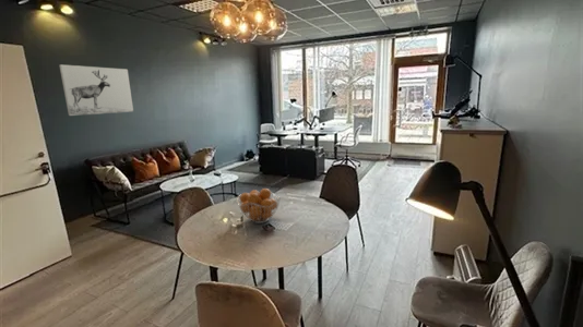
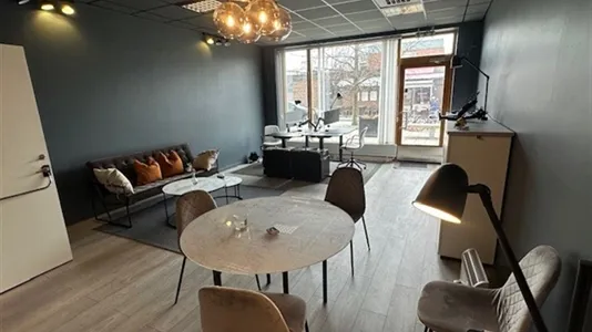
- wall art [58,63,134,117]
- fruit basket [237,187,282,225]
